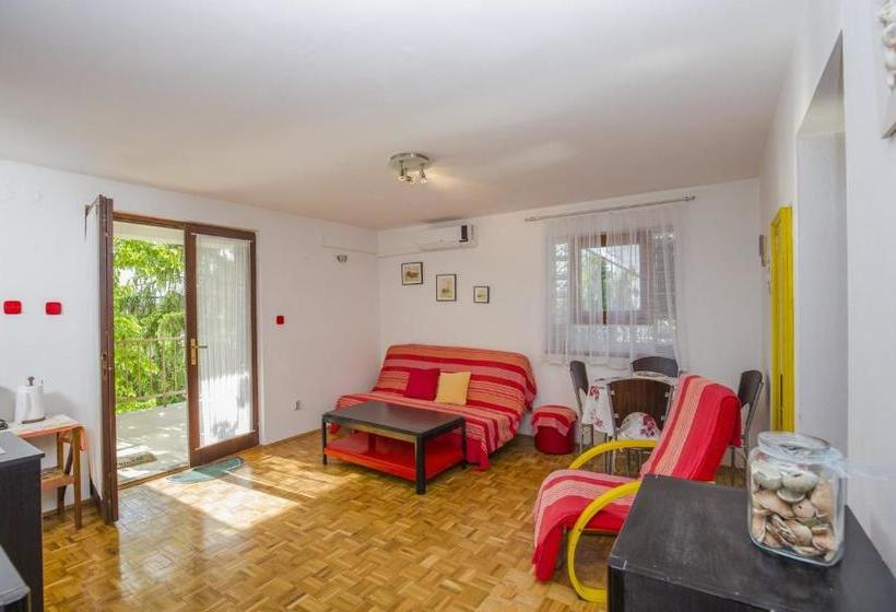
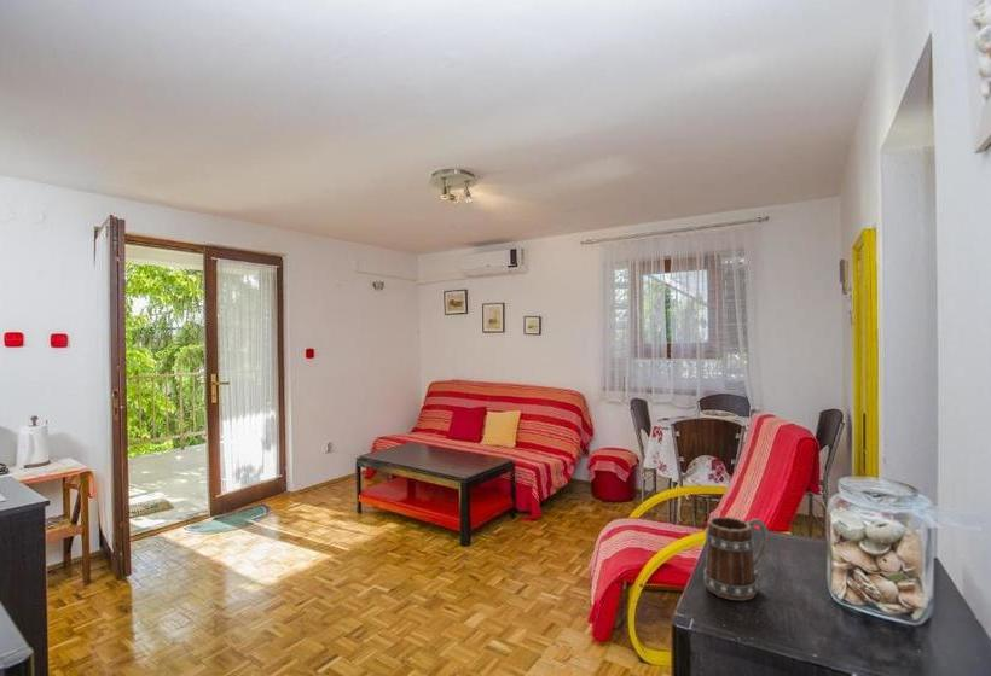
+ mug [702,515,770,601]
